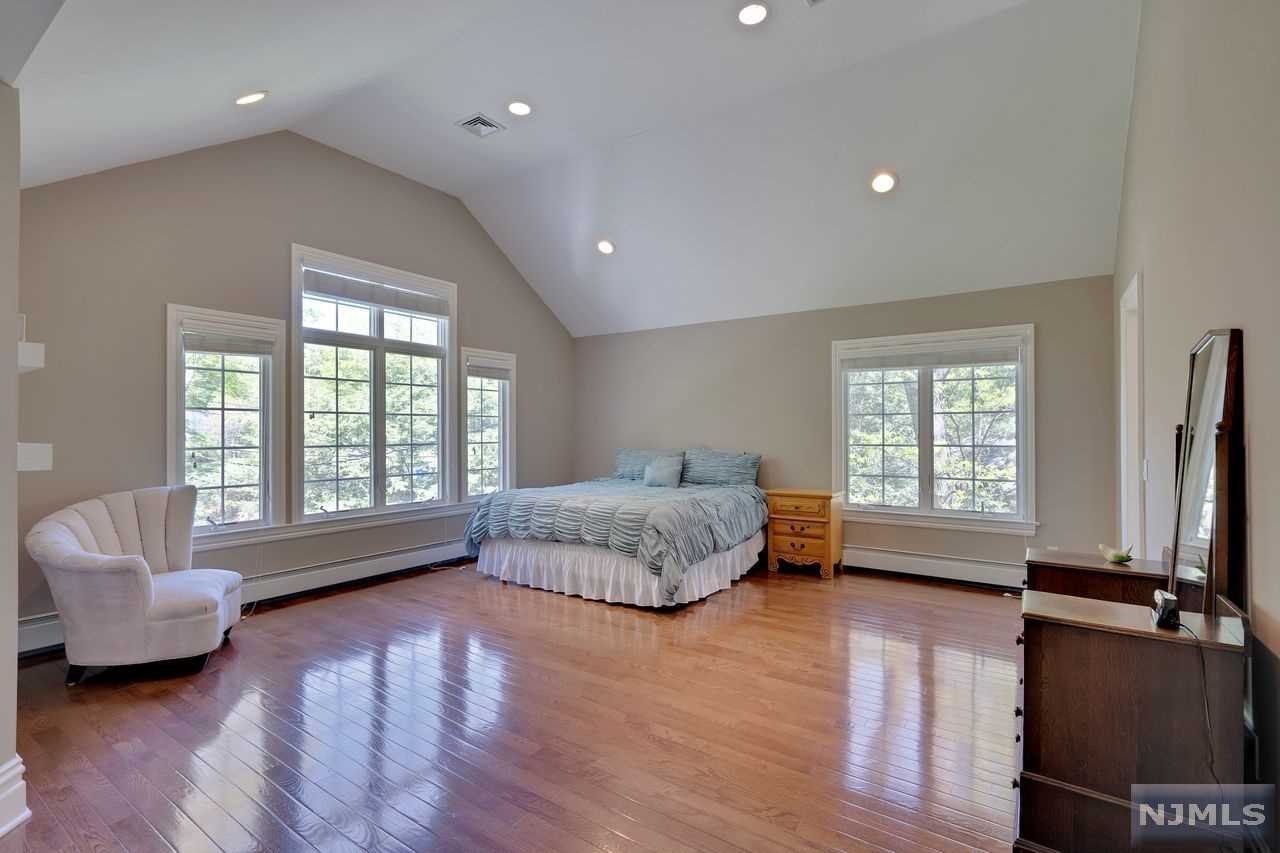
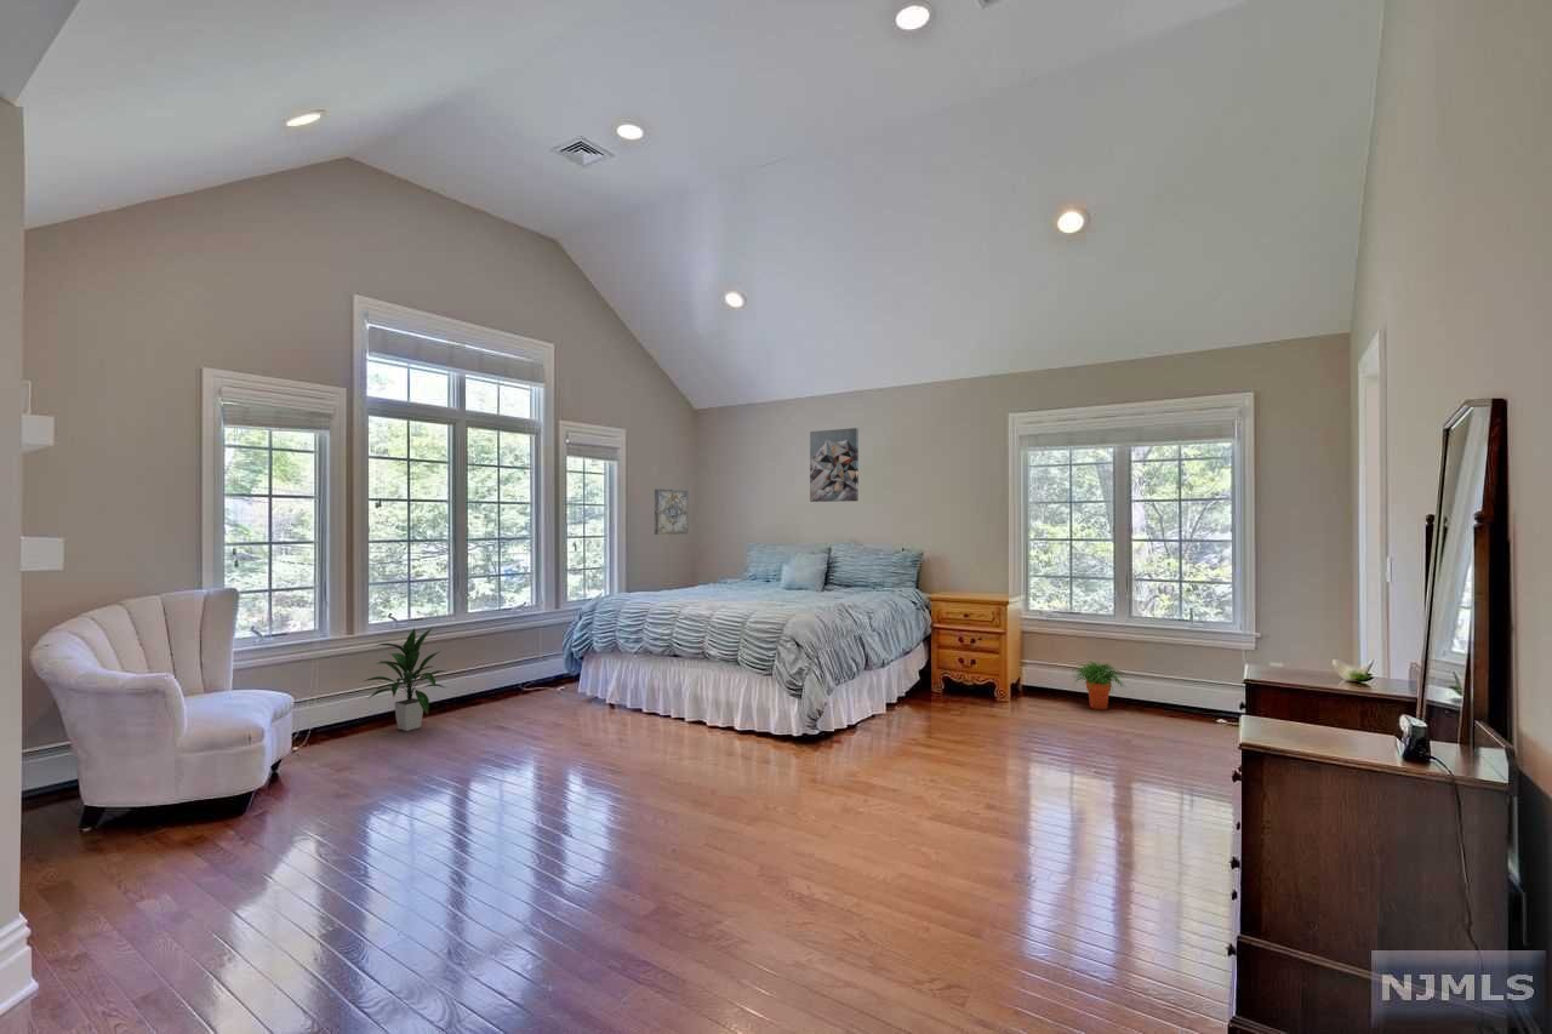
+ wall art [654,487,689,536]
+ potted plant [1072,661,1126,710]
+ wall art [809,427,860,503]
+ indoor plant [364,625,449,732]
